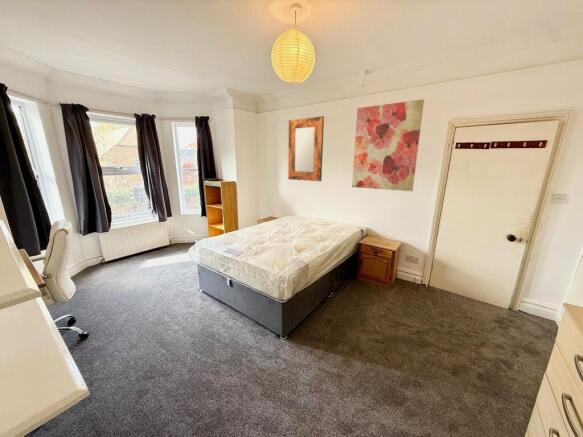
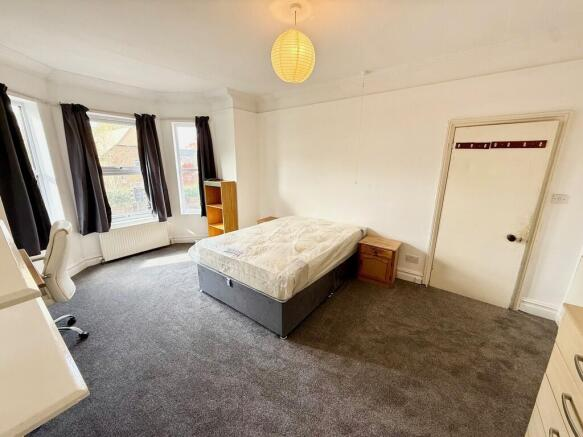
- home mirror [287,115,325,182]
- wall art [351,98,425,192]
